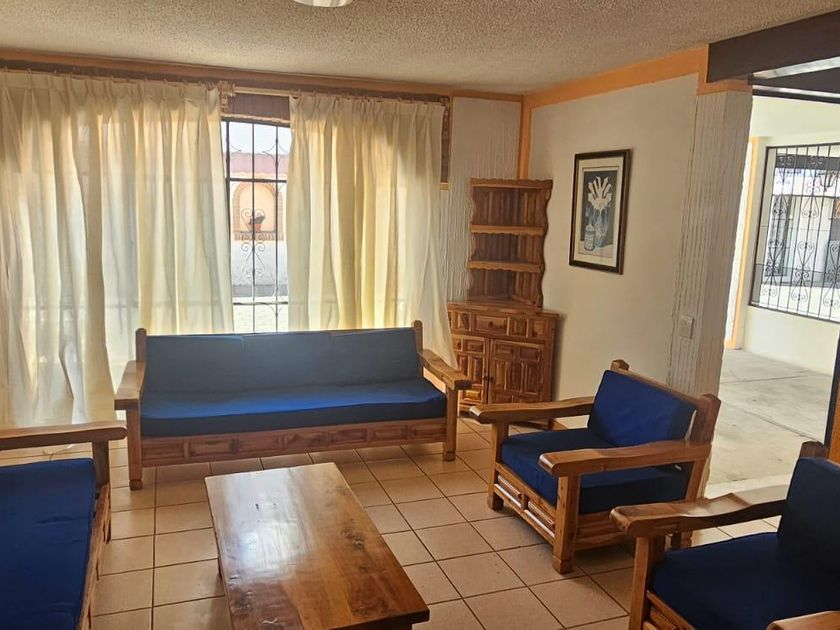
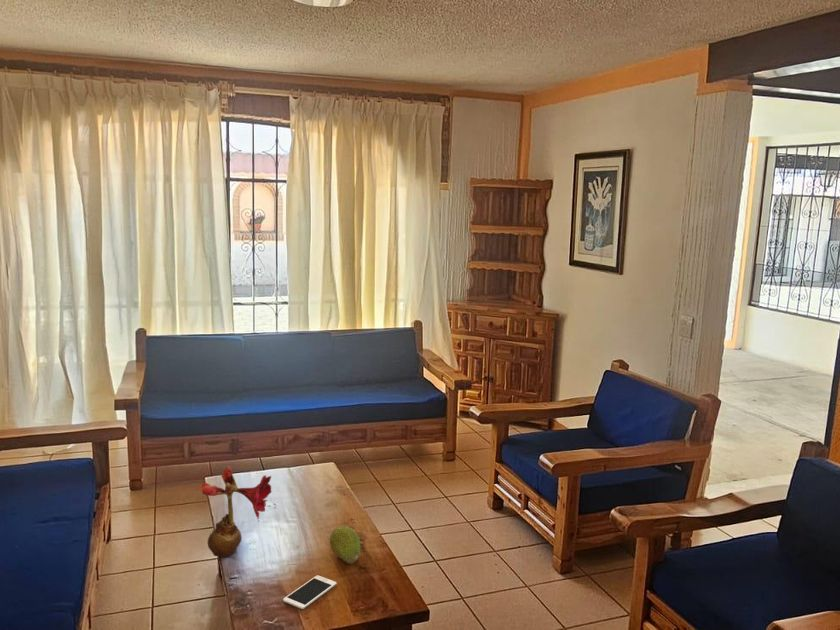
+ flower [199,465,273,558]
+ cell phone [282,574,338,610]
+ fruit [329,525,362,564]
